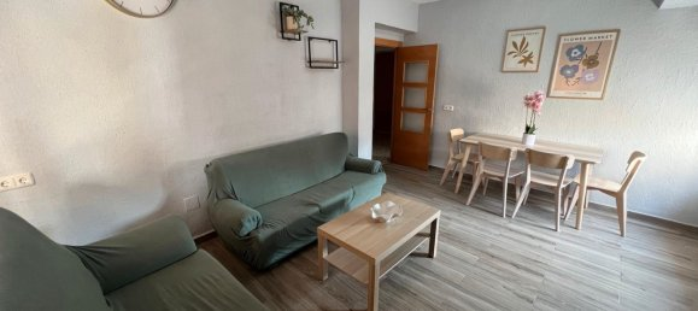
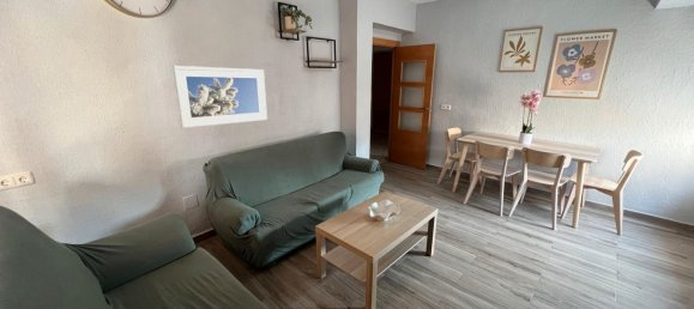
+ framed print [173,65,268,129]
